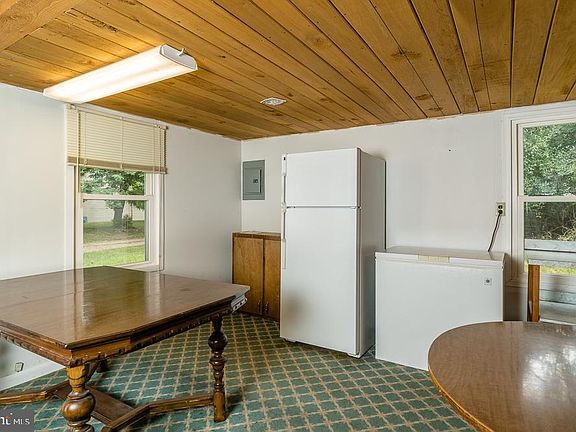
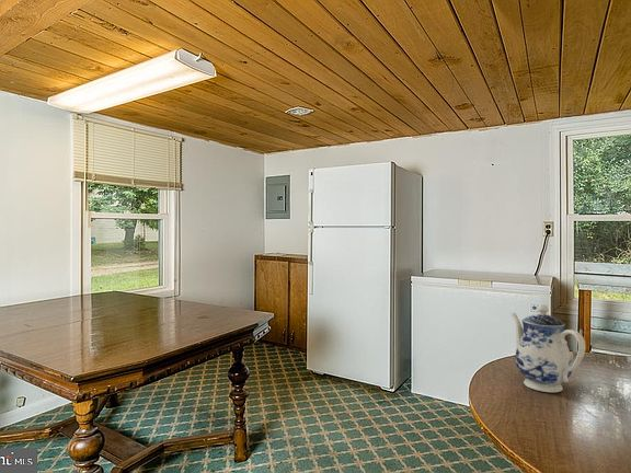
+ teapot [508,303,587,393]
